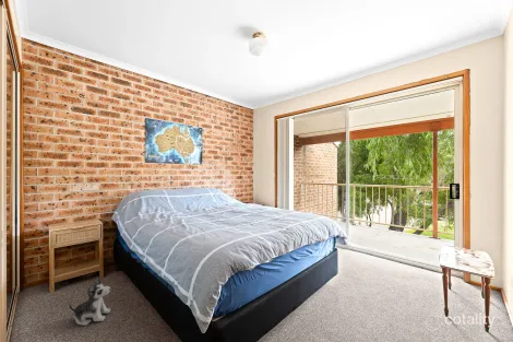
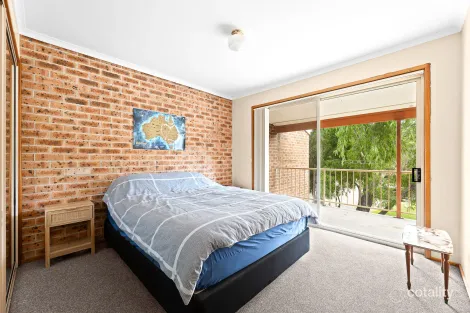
- plush toy [68,276,111,327]
